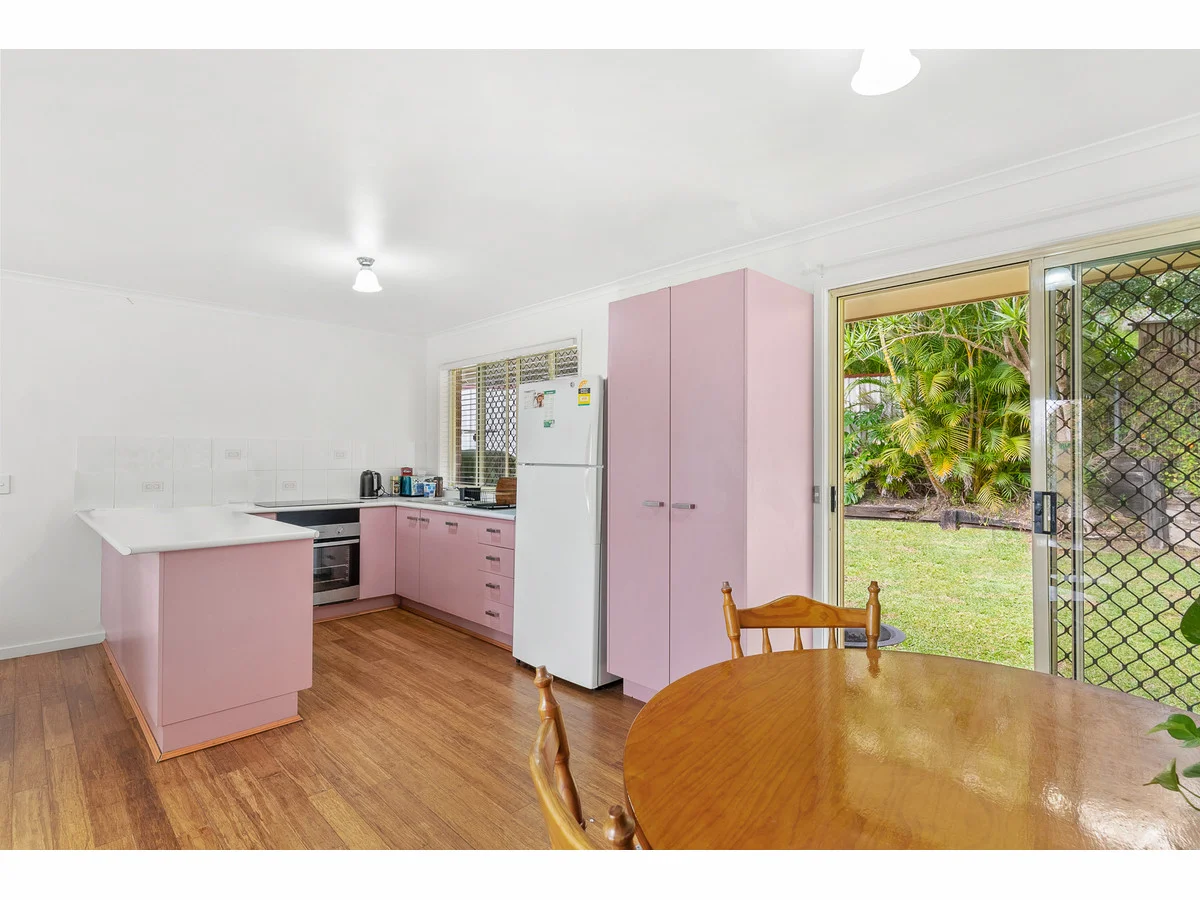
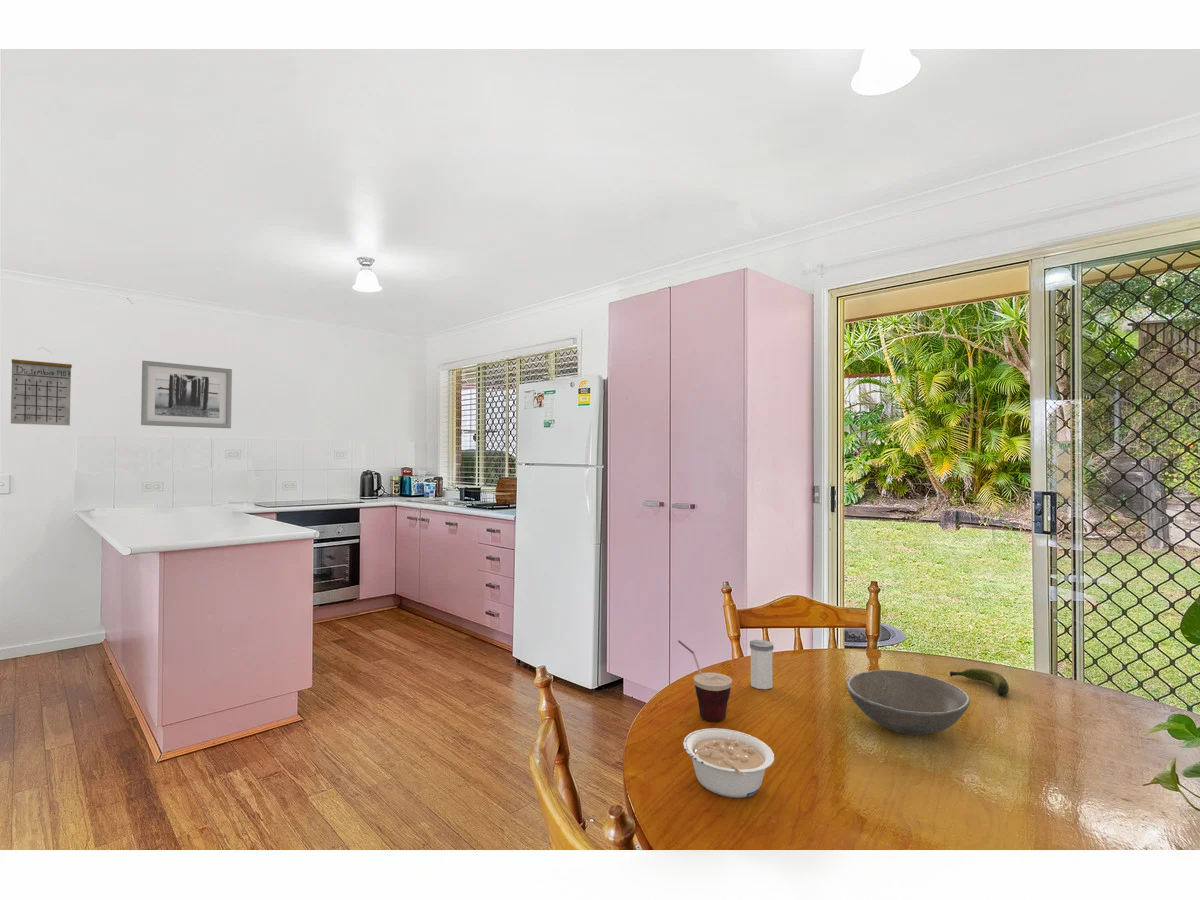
+ wall art [140,360,233,429]
+ legume [682,727,775,799]
+ salt shaker [749,639,774,690]
+ cup [677,639,733,722]
+ banana [949,667,1010,697]
+ calendar [10,347,73,426]
+ soup bowl [845,669,971,735]
